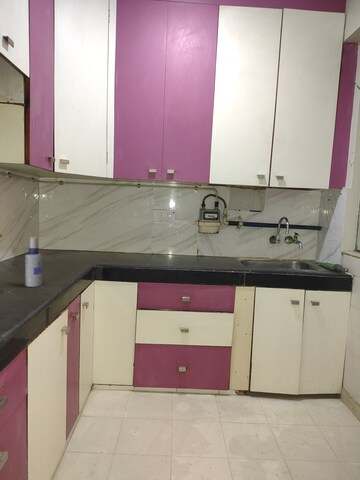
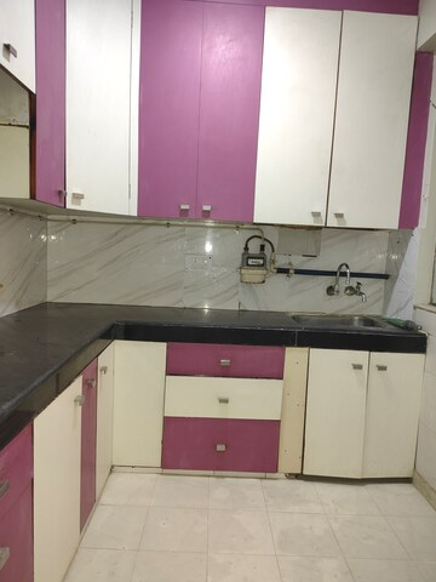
- spray bottle [24,236,43,288]
